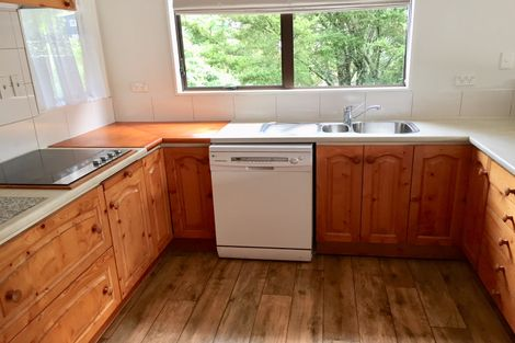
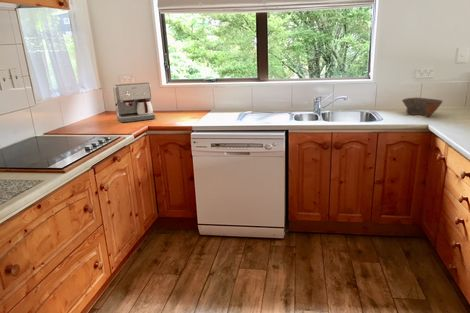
+ coffee maker [112,82,156,123]
+ bowl [401,96,444,117]
